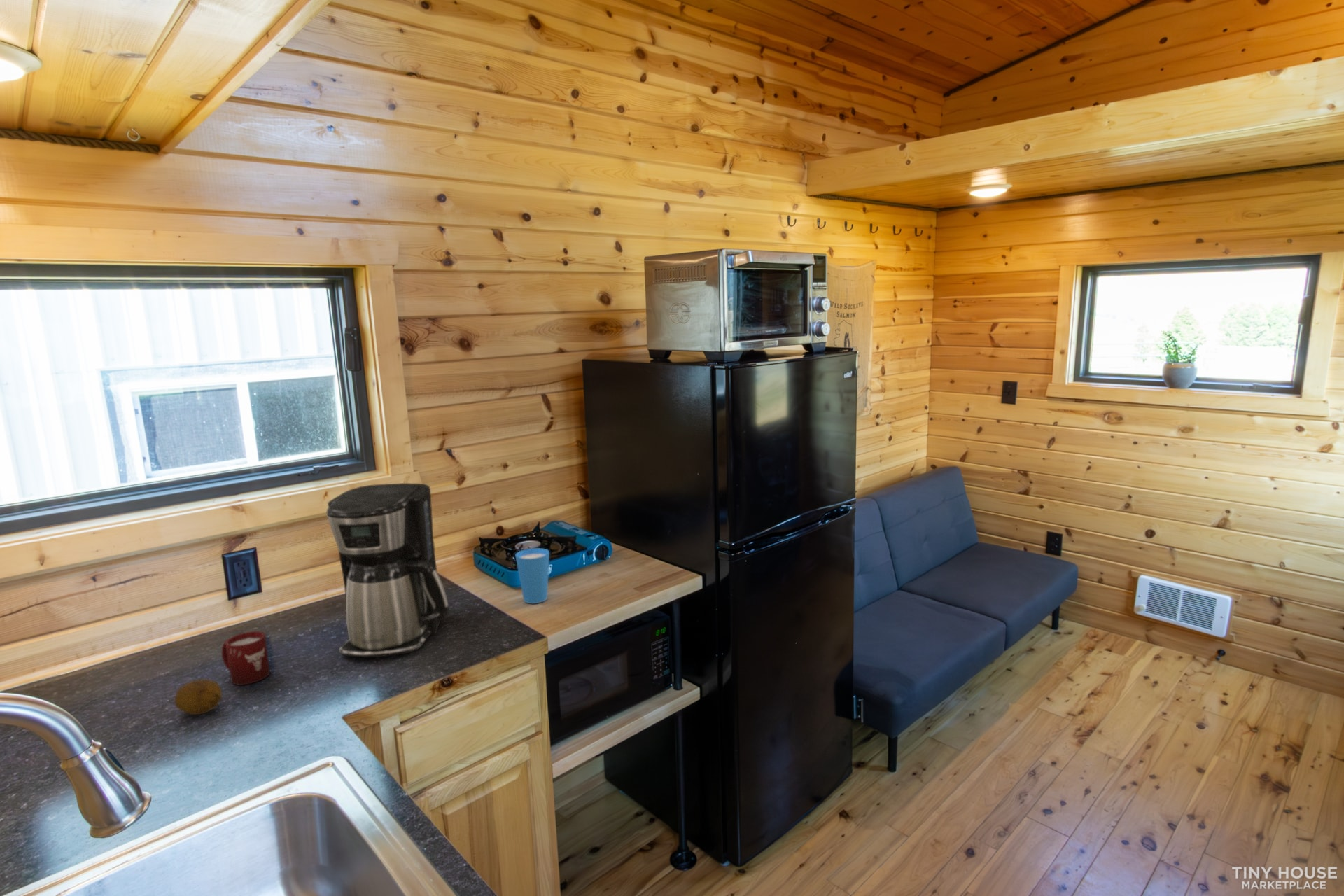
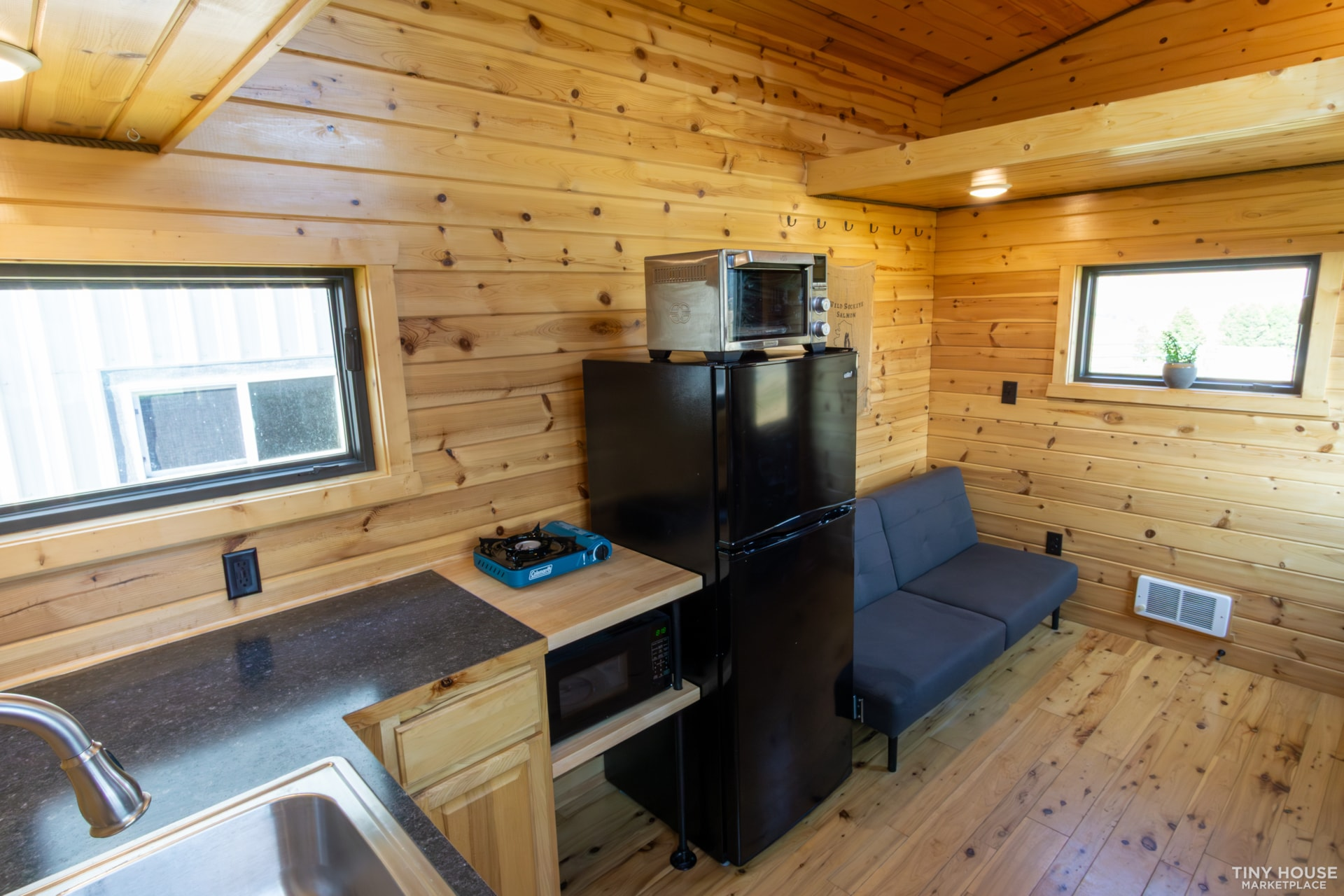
- coffee maker [326,482,449,658]
- fruit [174,678,223,715]
- cup [514,547,550,604]
- cup [221,631,271,686]
